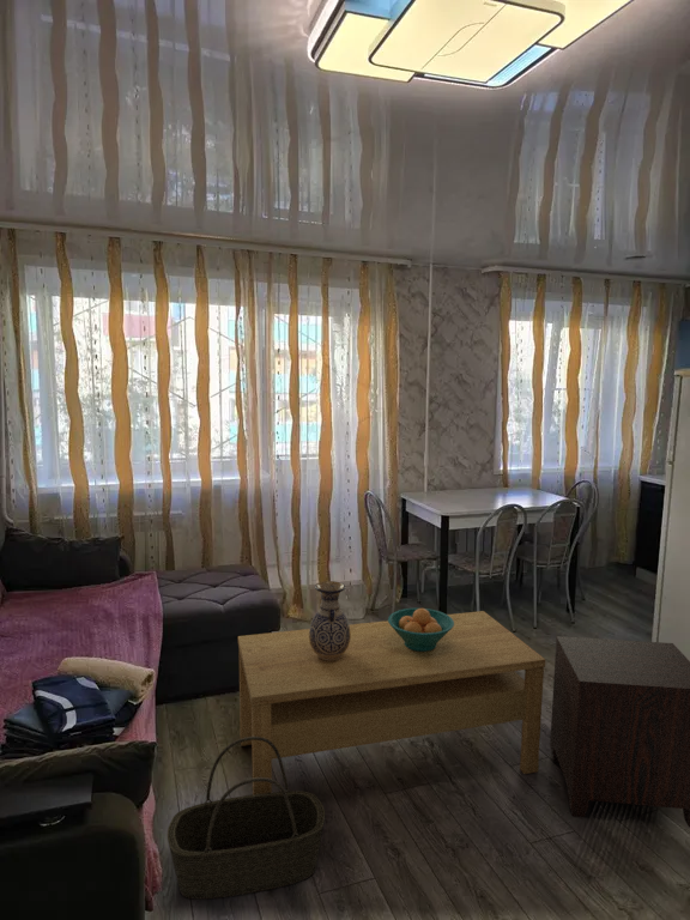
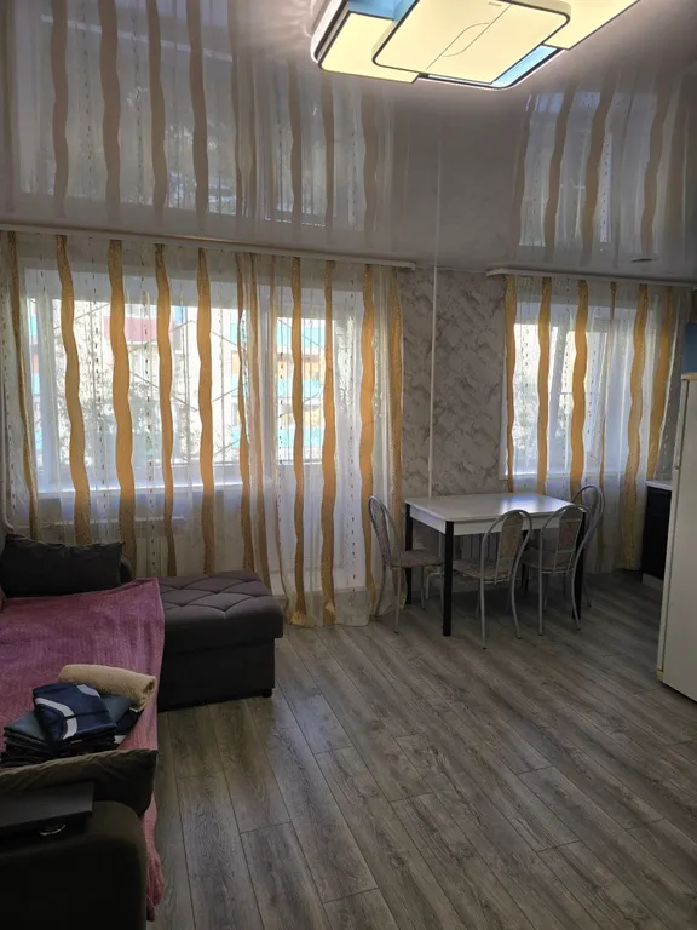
- vase [309,580,351,661]
- coffee table [237,610,546,794]
- fruit bowl [387,607,454,652]
- nightstand [549,635,690,828]
- basket [167,737,326,901]
